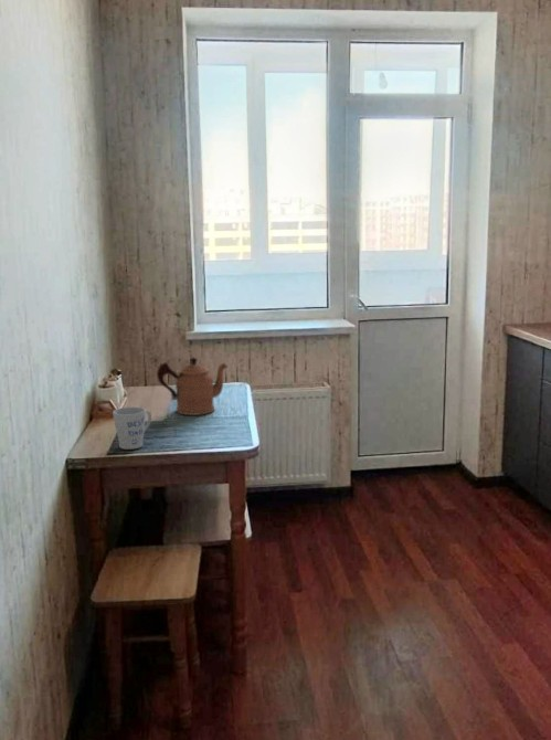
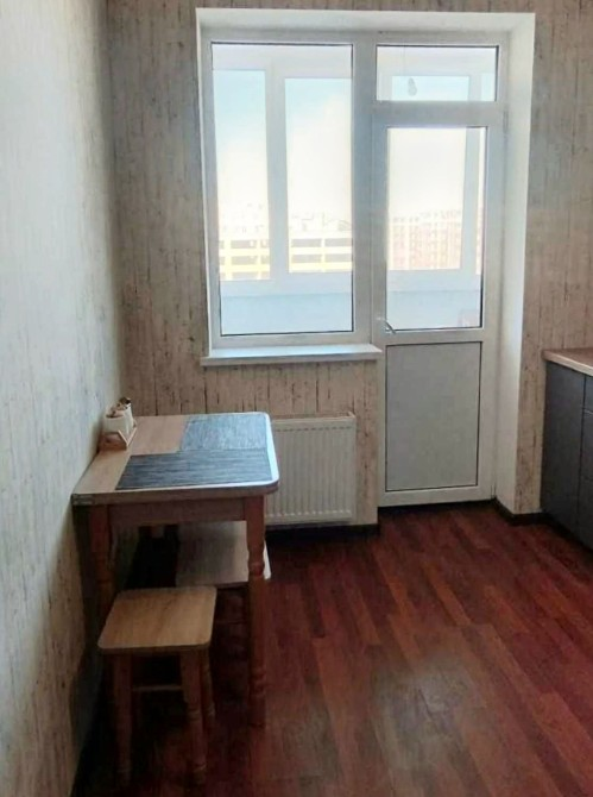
- mug [112,406,152,451]
- coffeepot [156,356,229,416]
